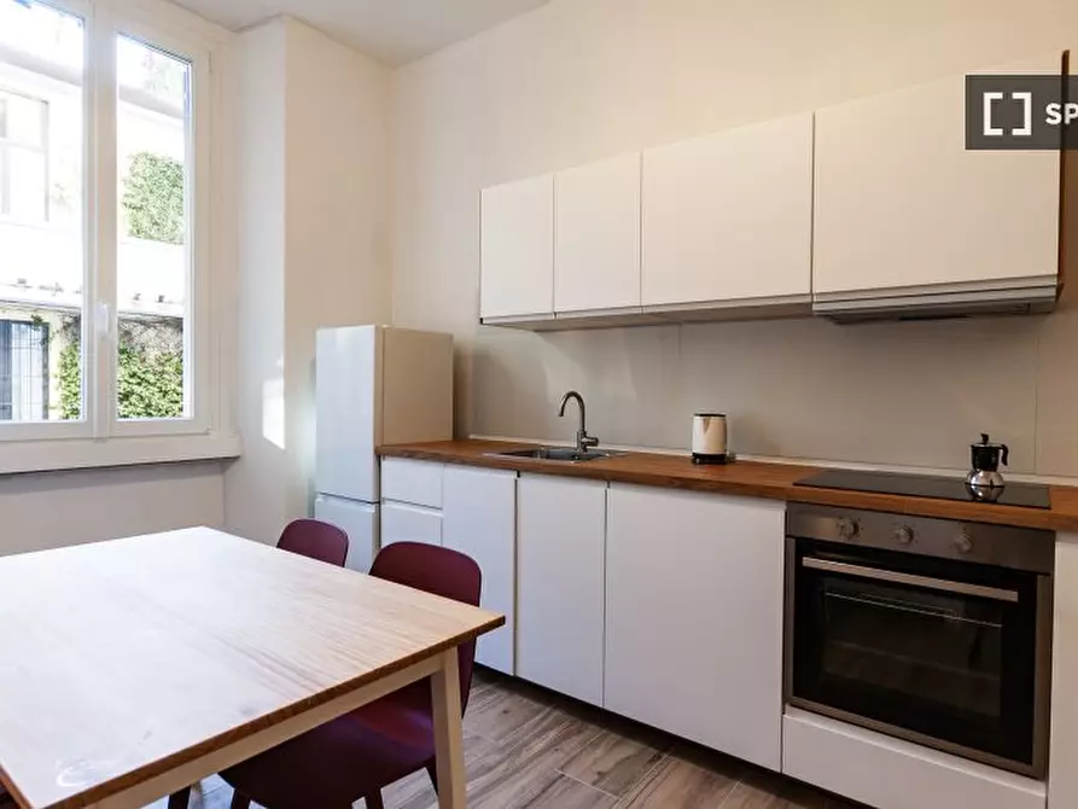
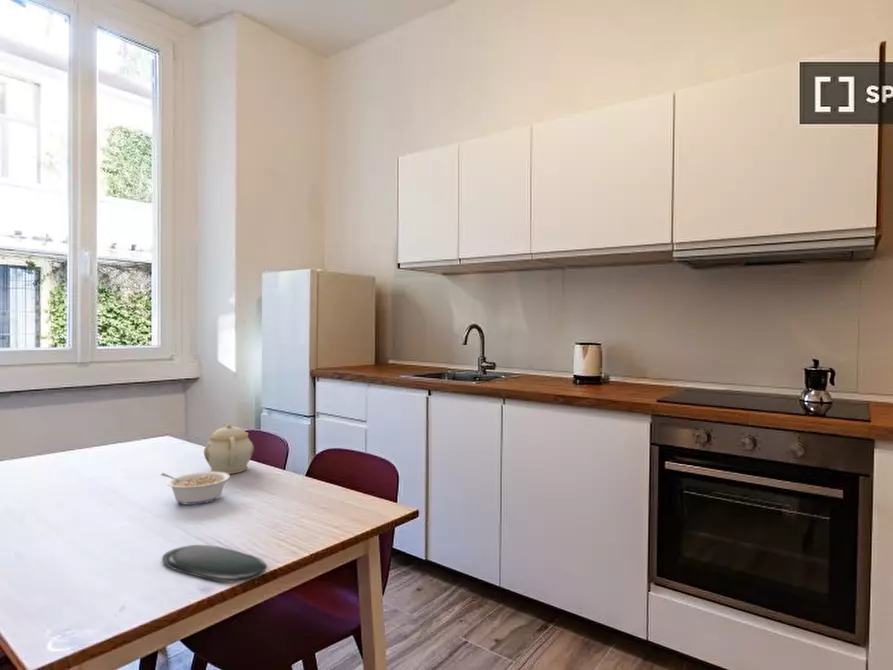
+ teapot [203,423,255,475]
+ legume [159,471,231,506]
+ oval tray [161,544,268,584]
